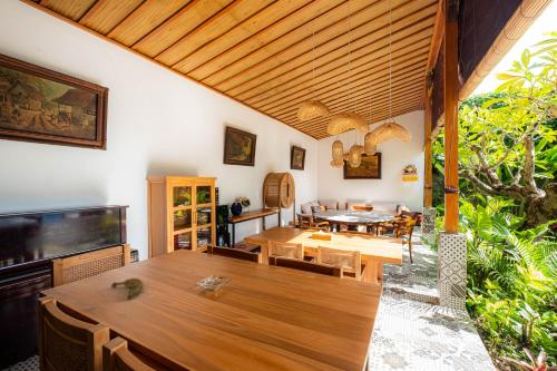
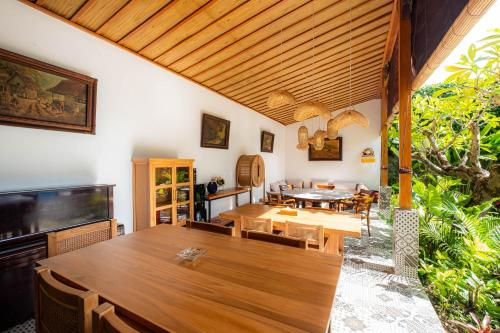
- banana [110,277,145,300]
